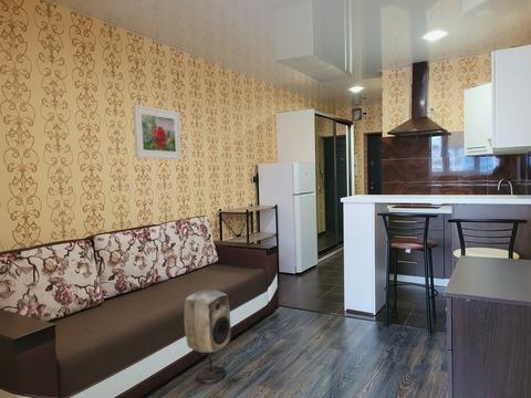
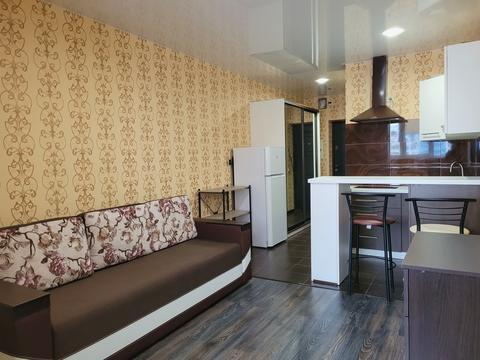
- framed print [132,103,183,160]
- speaker [183,289,232,385]
